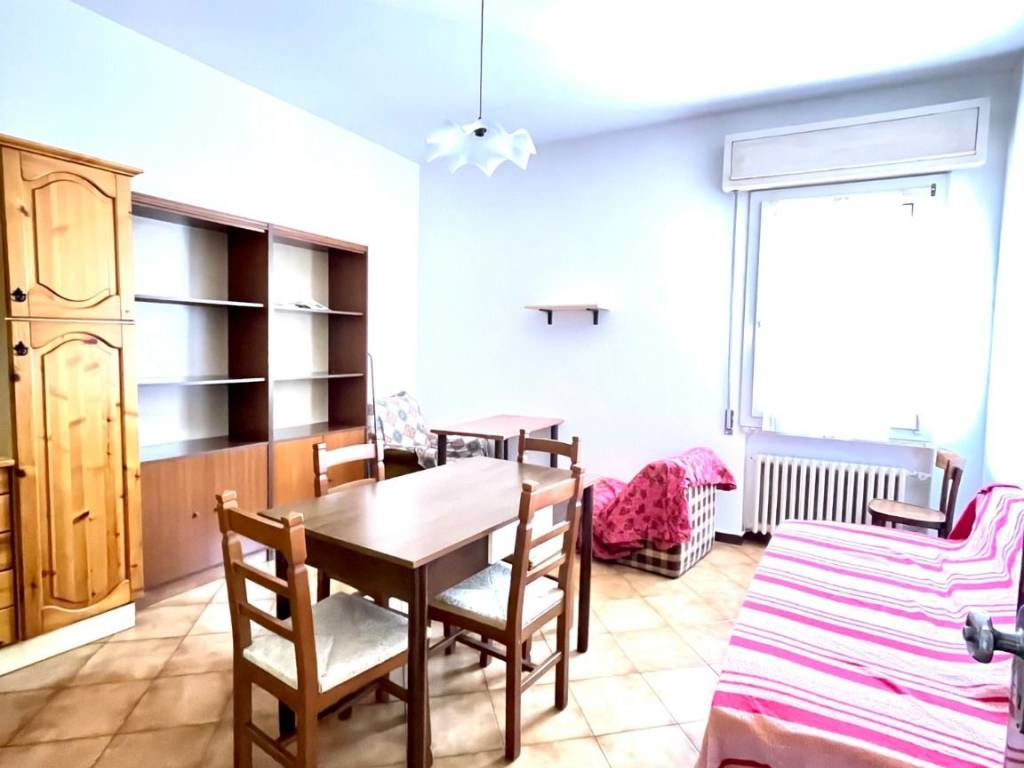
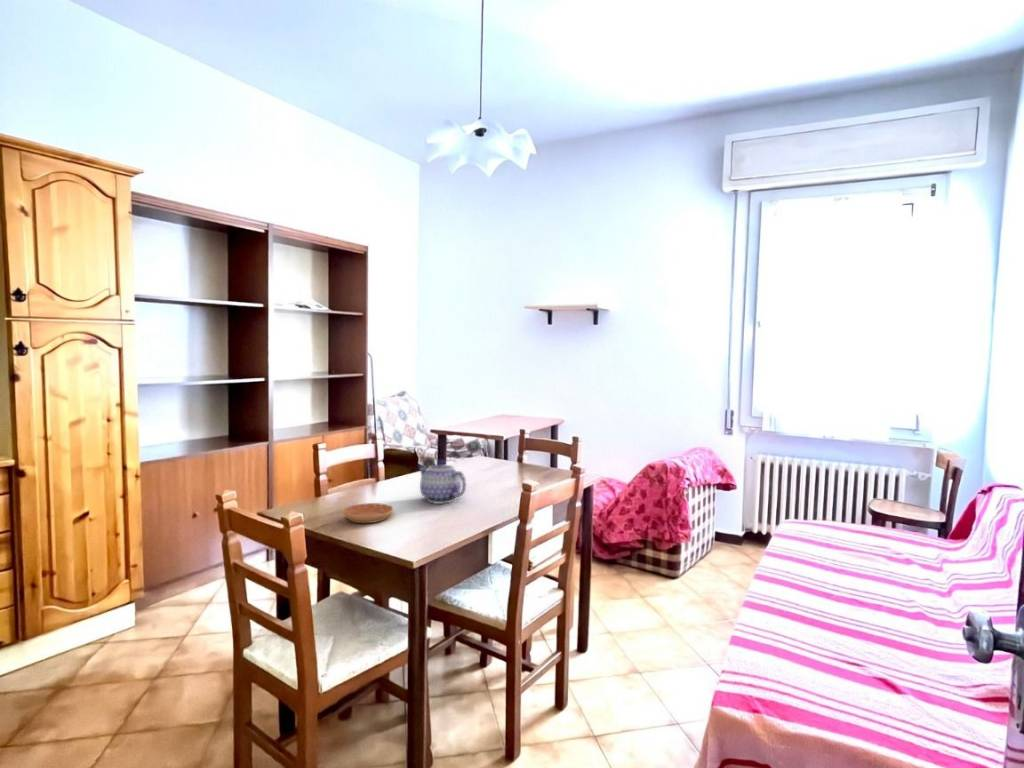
+ teapot [417,459,467,505]
+ saucer [342,502,394,524]
